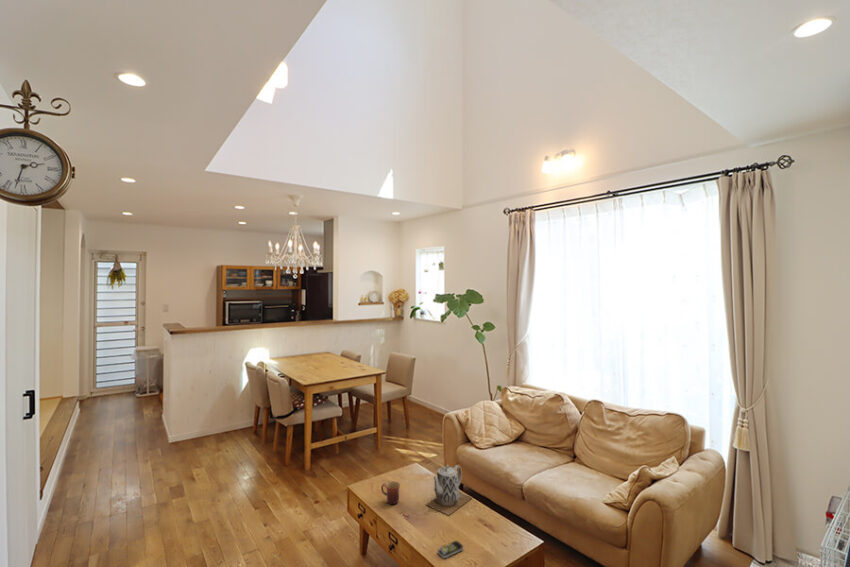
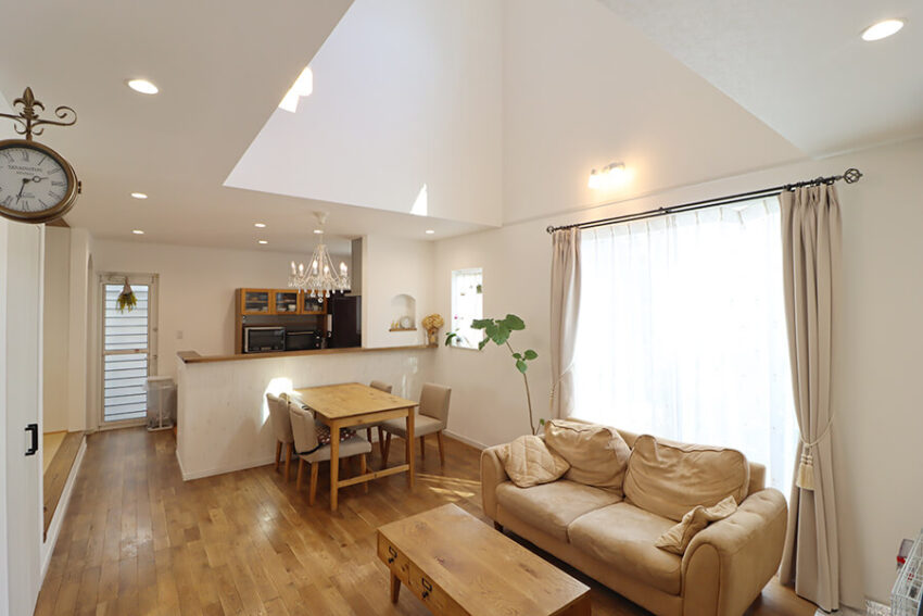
- remote control [437,540,464,559]
- teapot [425,464,474,516]
- mug [380,480,401,505]
